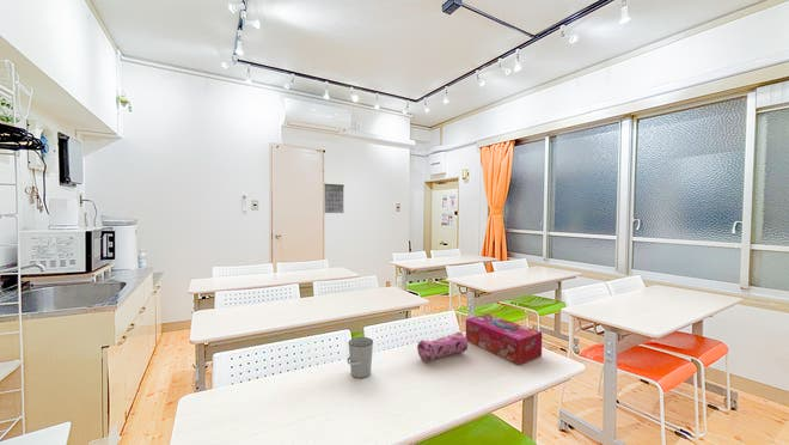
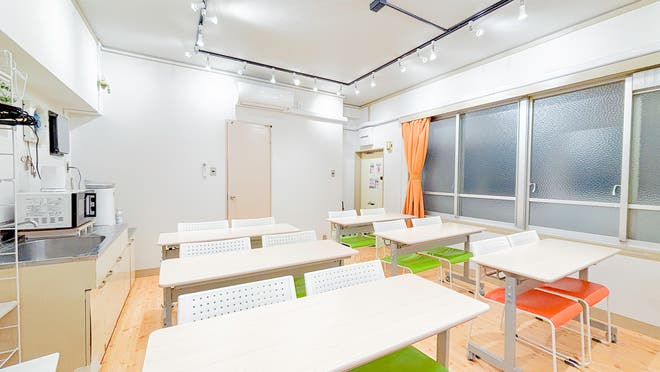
- pencil case [416,331,469,364]
- calendar [323,183,345,214]
- tissue box [465,313,543,366]
- cup [347,336,374,379]
